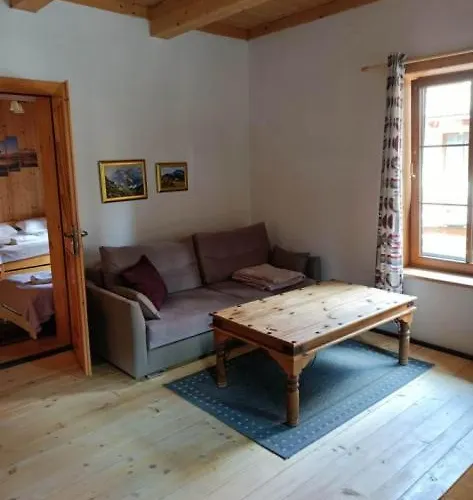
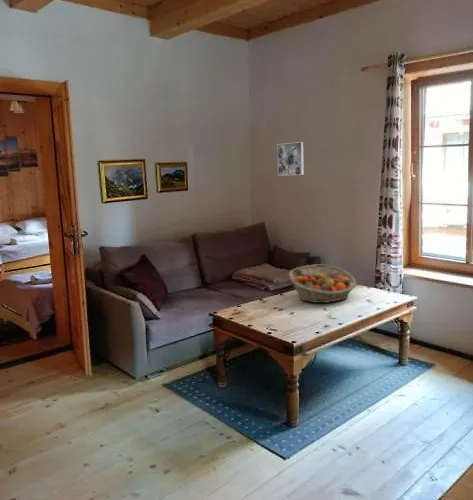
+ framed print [276,141,305,177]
+ fruit basket [288,263,358,304]
